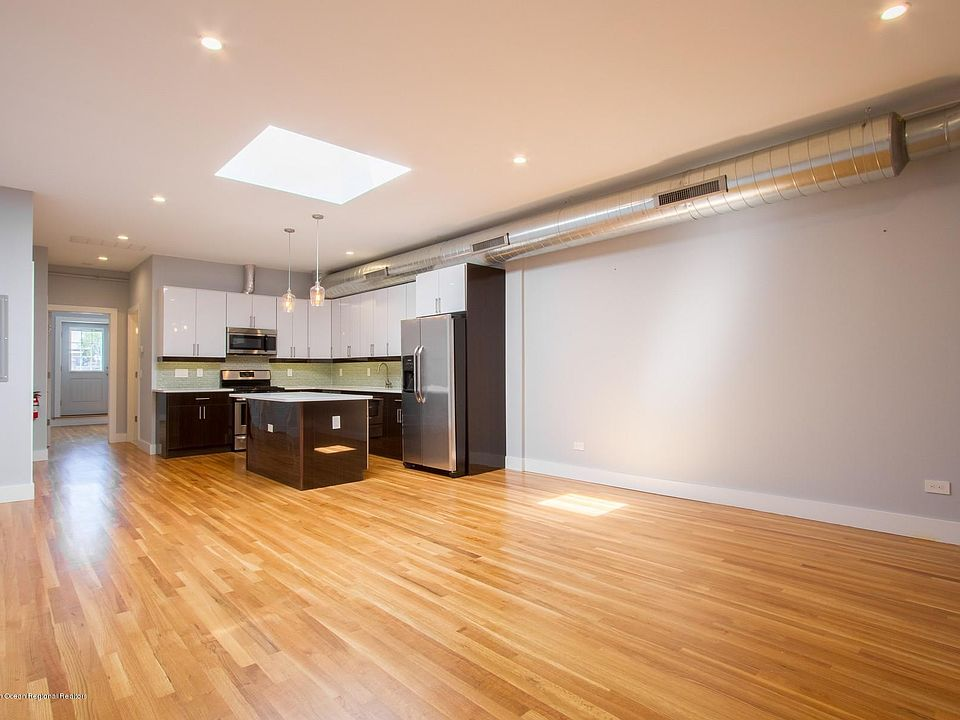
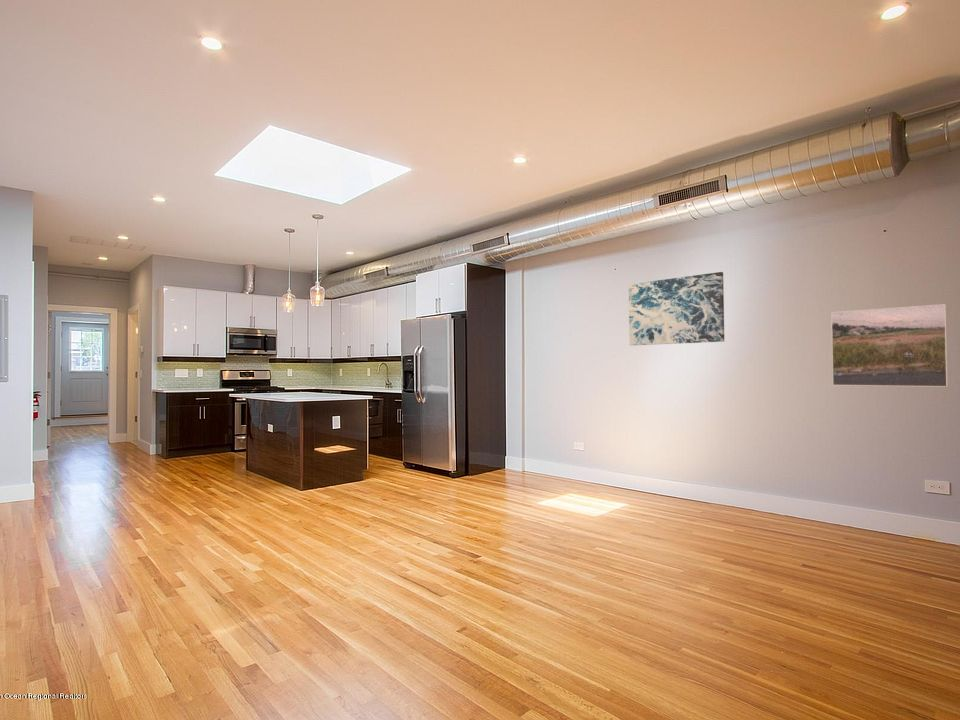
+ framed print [830,303,949,388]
+ wall art [628,271,725,346]
